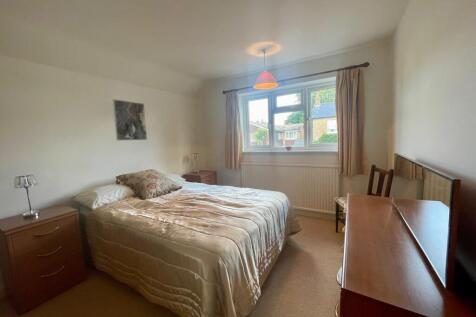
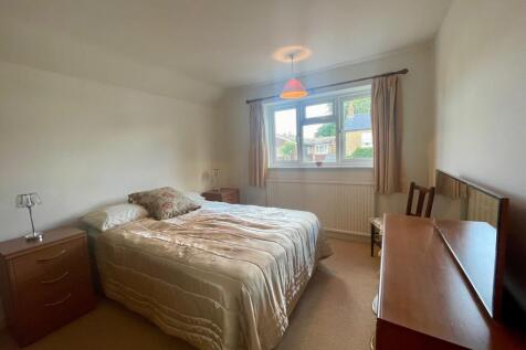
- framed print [112,98,148,142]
